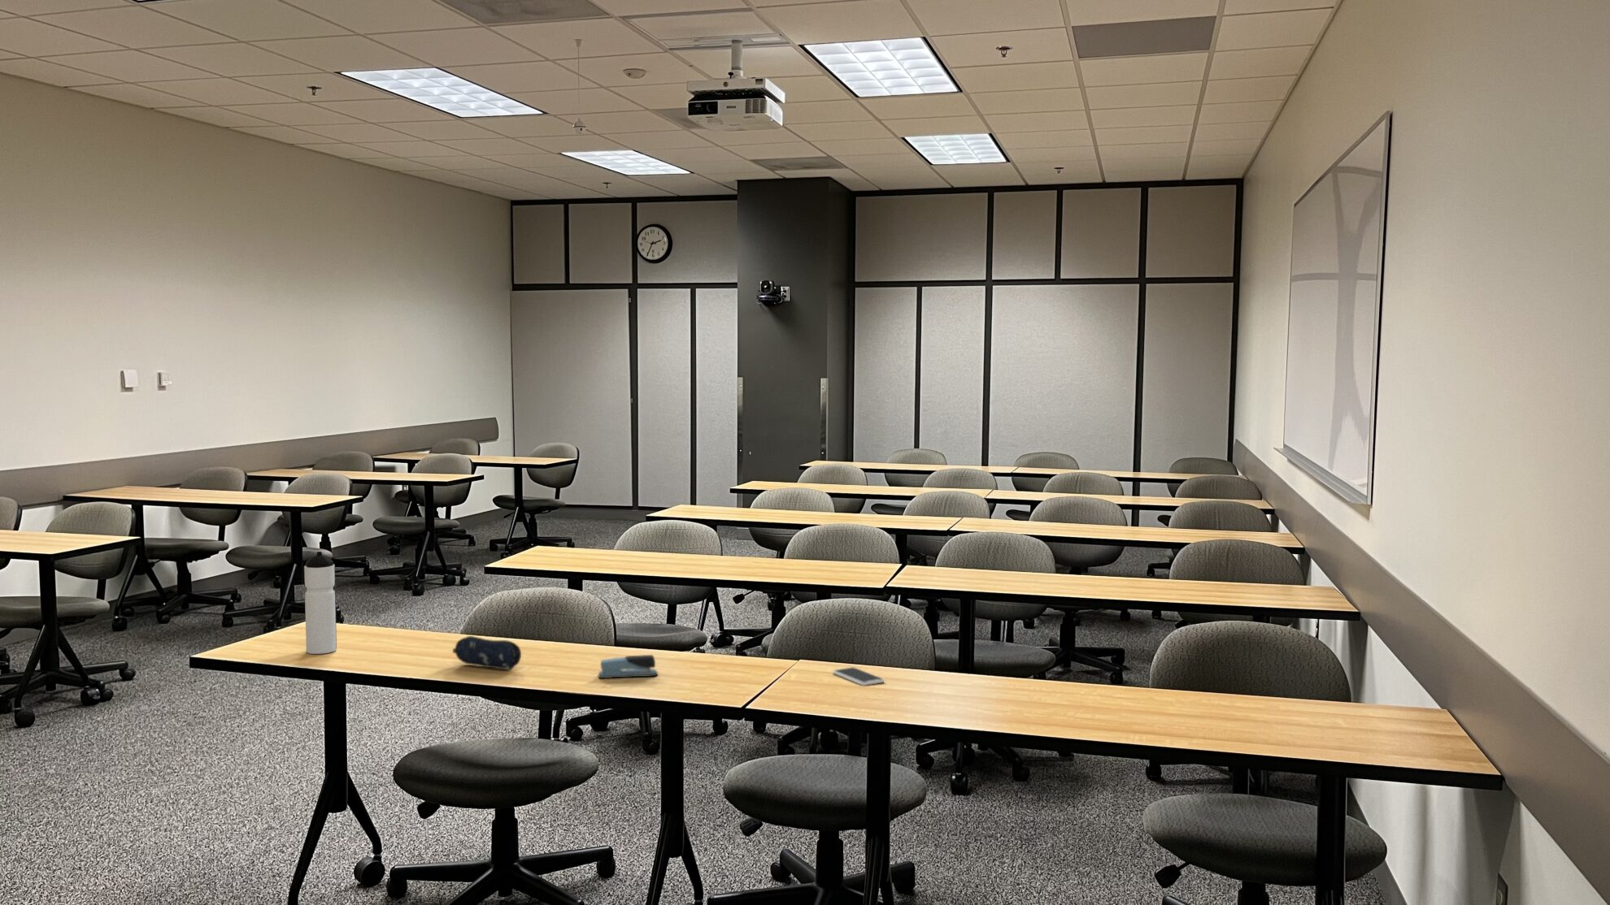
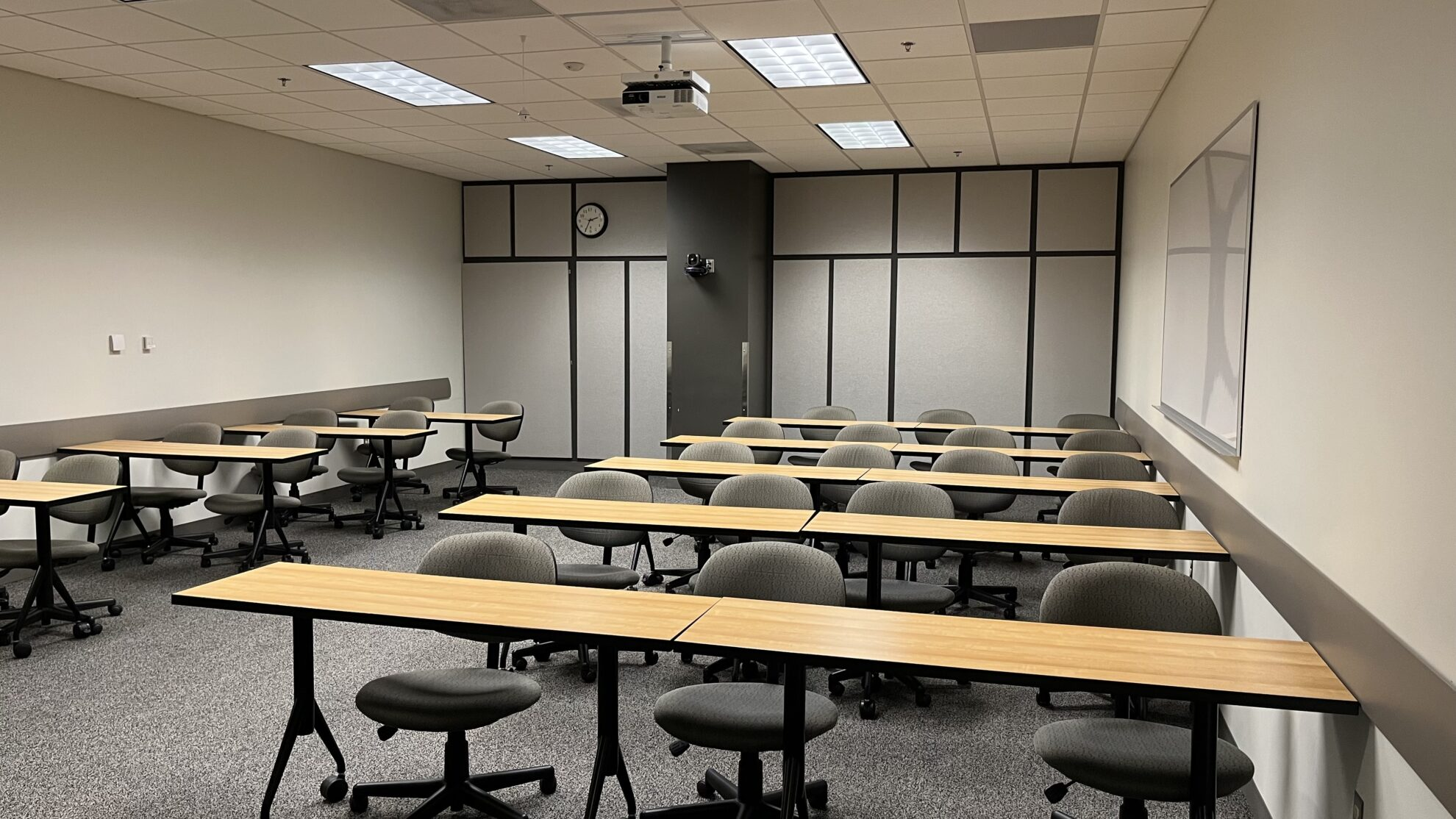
- smartphone [832,666,886,686]
- stapler [597,654,659,680]
- water bottle [303,550,337,655]
- pencil case [452,635,522,671]
